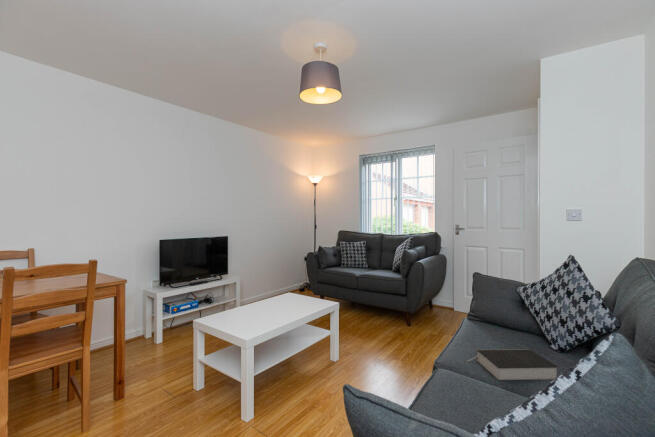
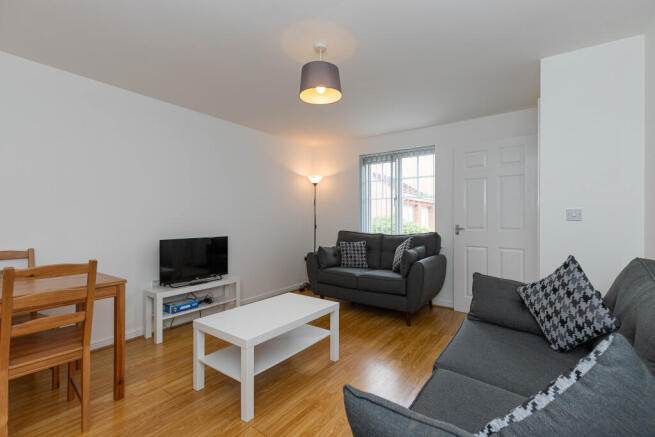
- book [466,348,560,381]
